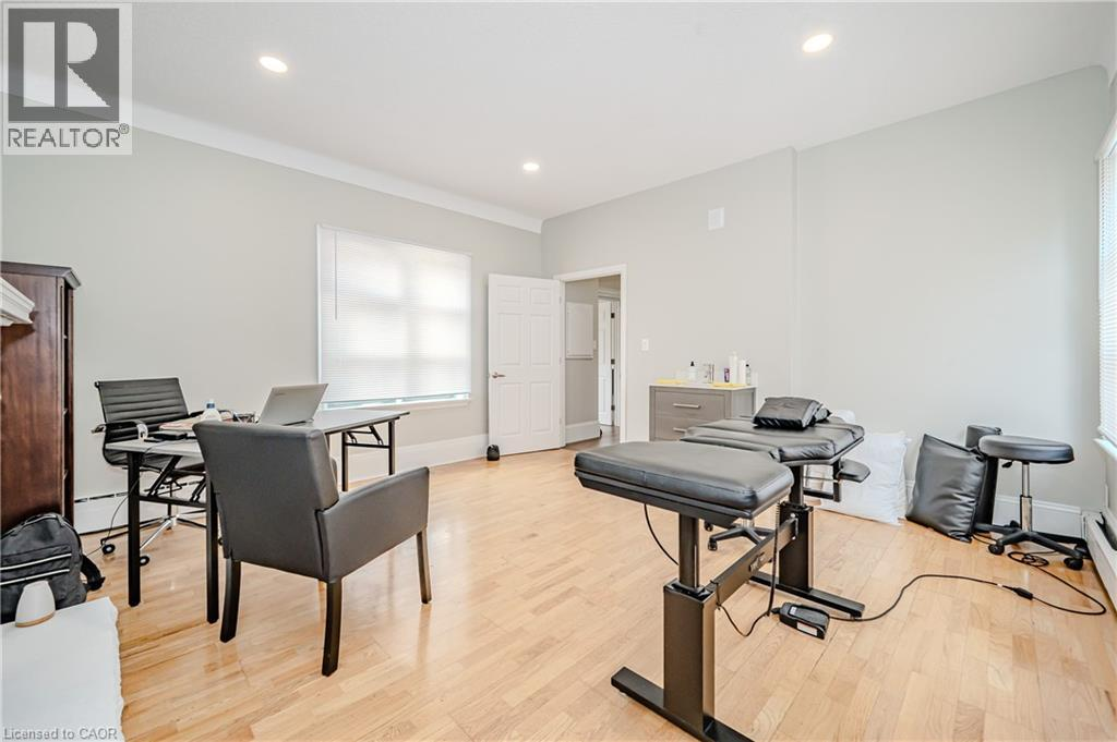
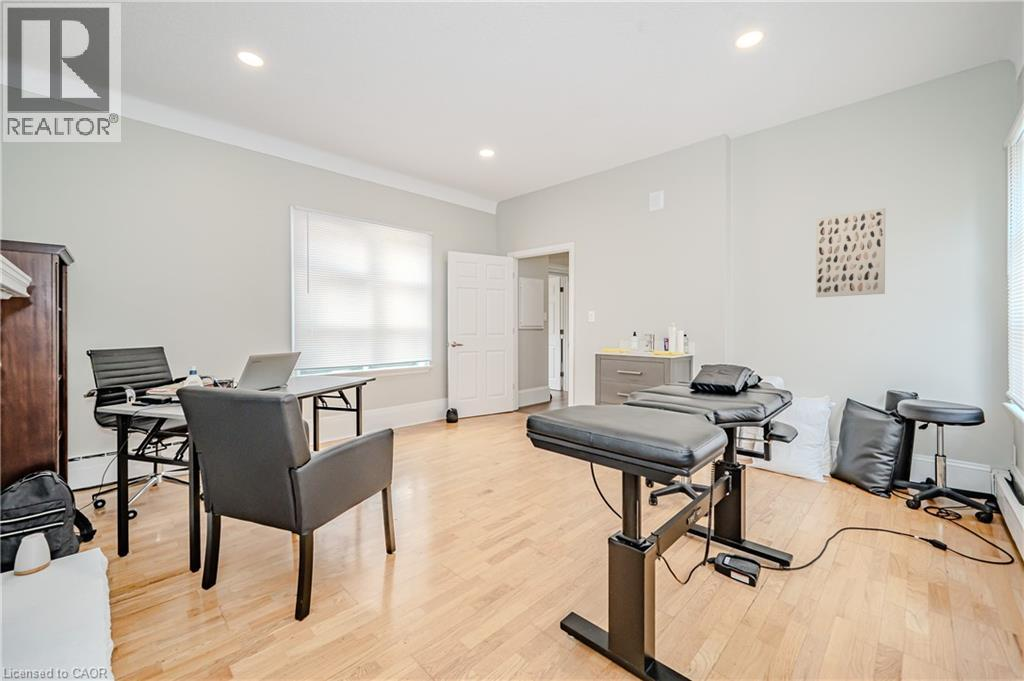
+ wall art [815,207,886,298]
